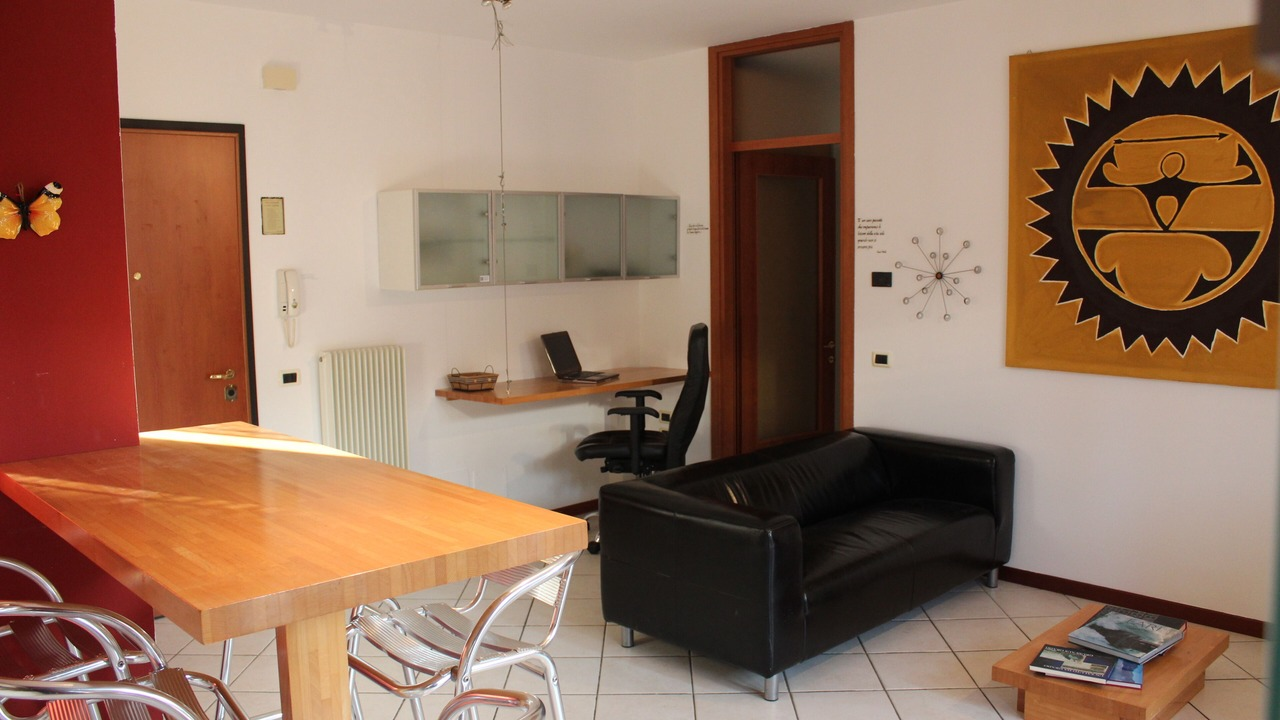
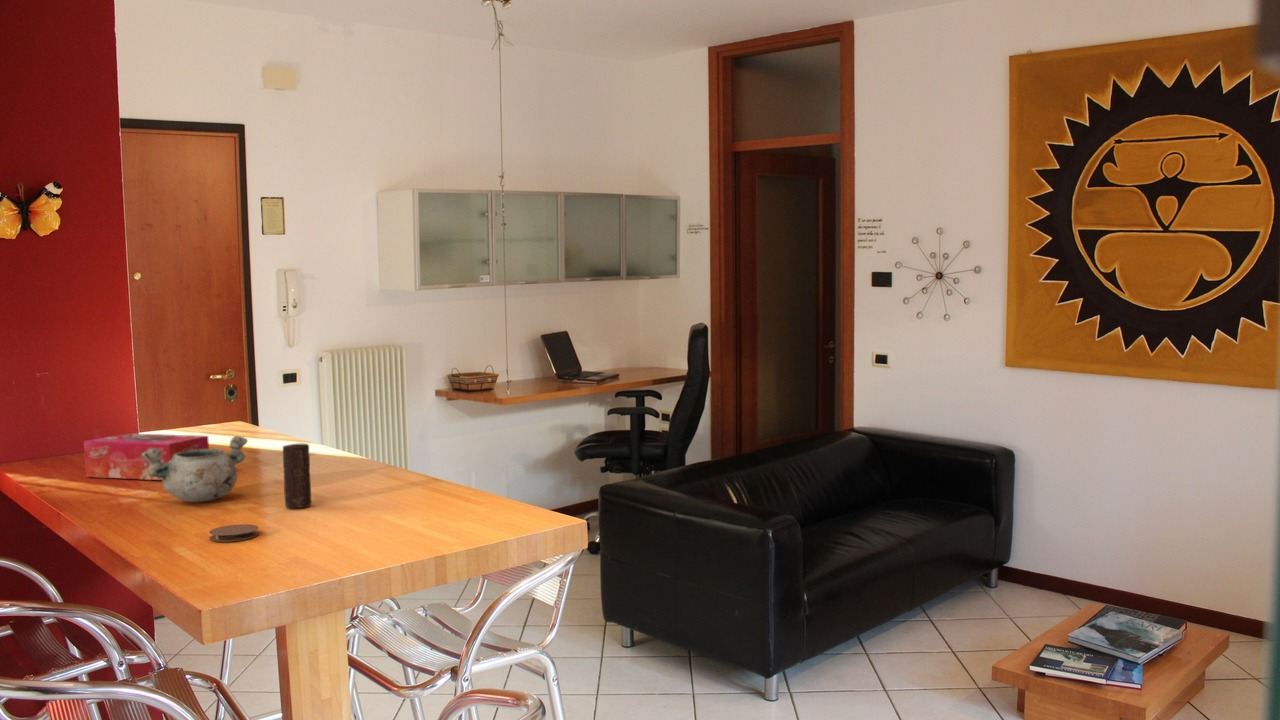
+ candle [282,443,312,509]
+ coaster [208,523,260,543]
+ decorative bowl [141,435,249,503]
+ tissue box [83,432,210,481]
